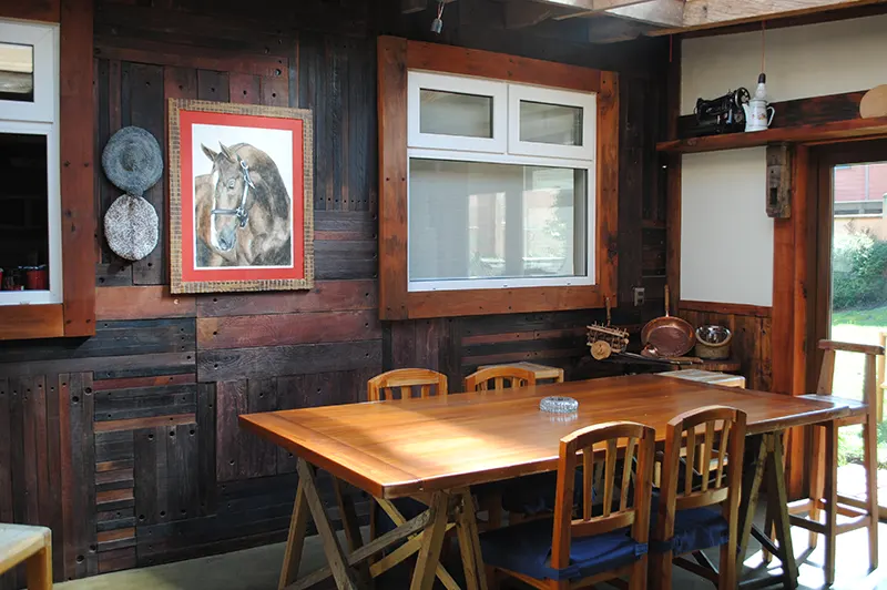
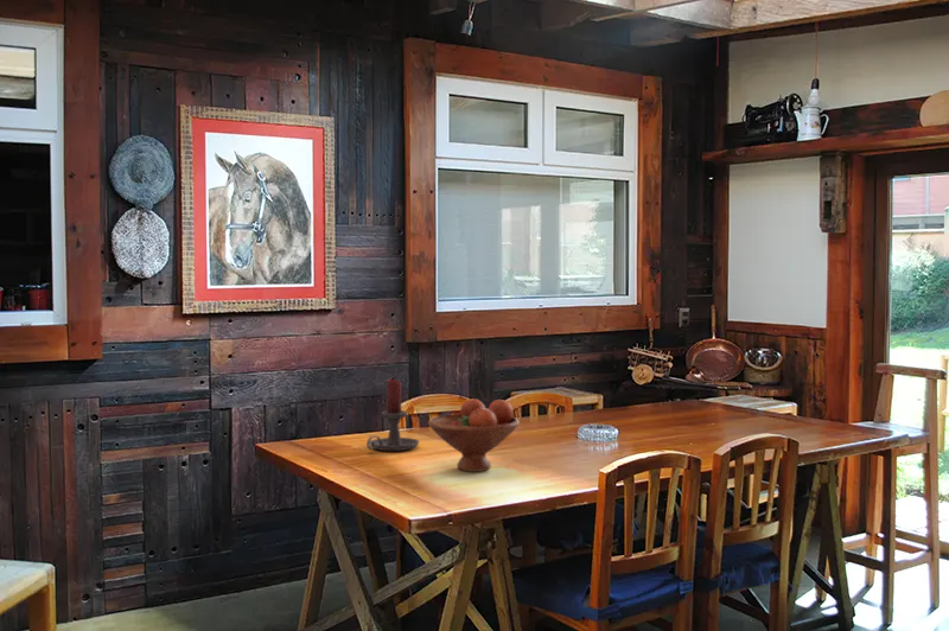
+ candle holder [365,378,420,452]
+ fruit bowl [427,397,521,473]
